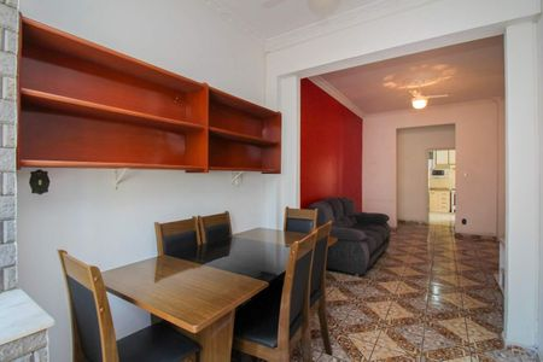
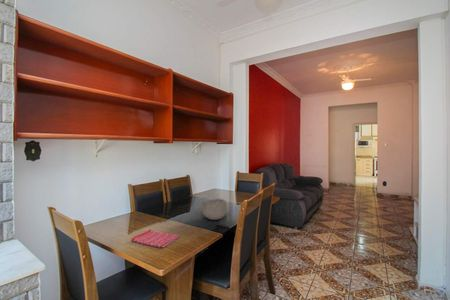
+ dish towel [130,229,180,249]
+ bowl [201,197,228,221]
